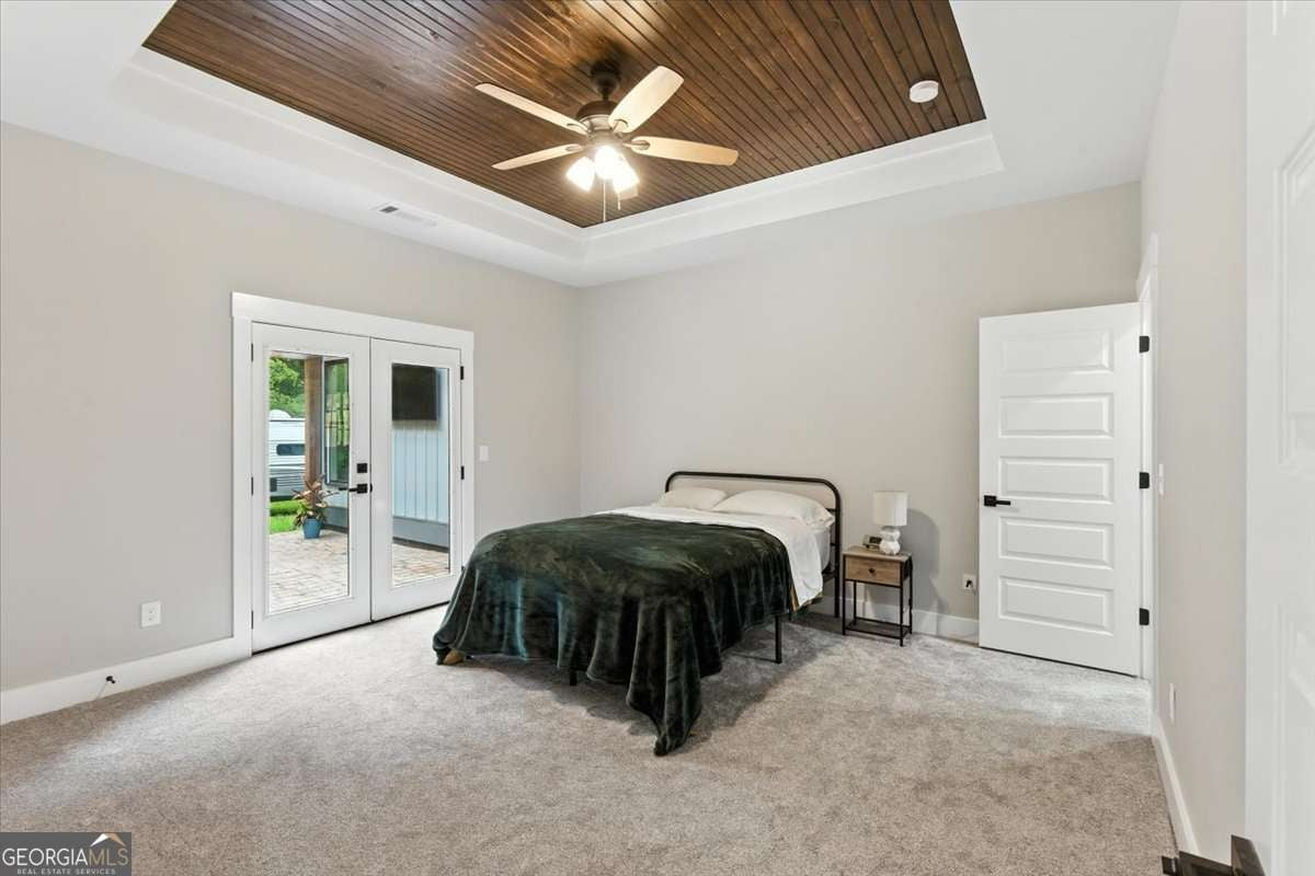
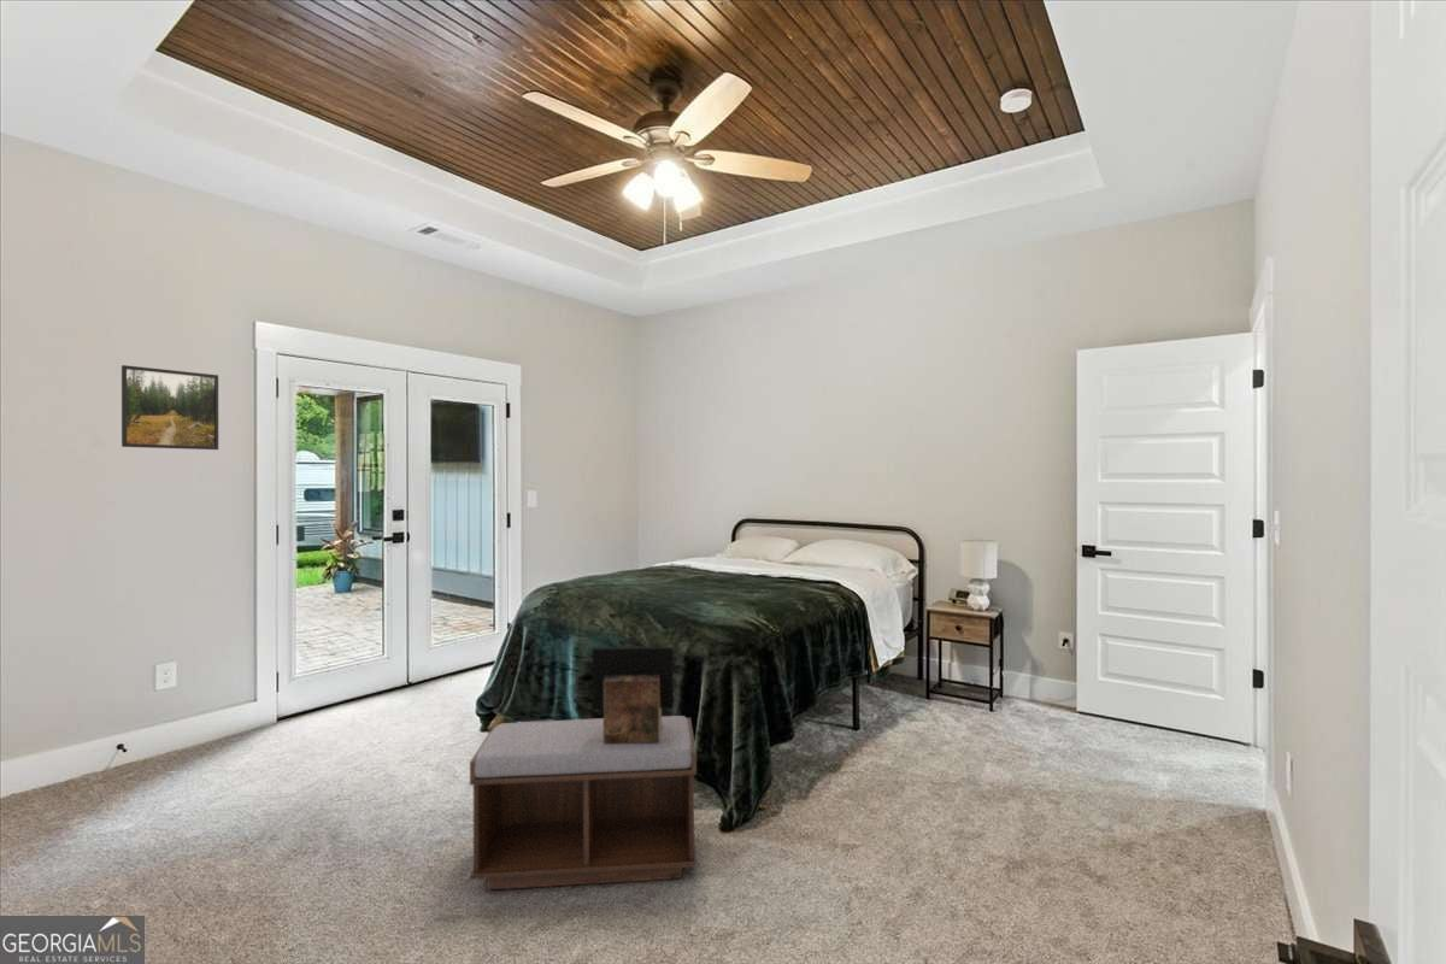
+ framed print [120,364,219,451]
+ decorative box [592,646,675,743]
+ bench [469,715,698,892]
